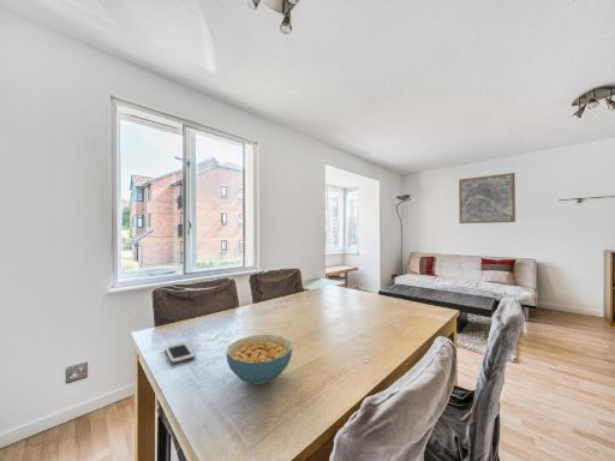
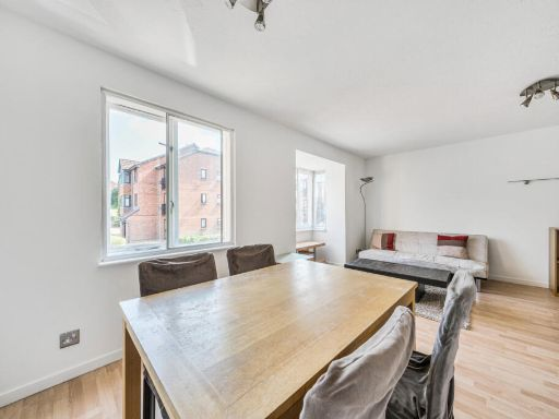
- wall art [458,172,517,224]
- cell phone [163,341,197,365]
- cereal bowl [225,334,293,385]
